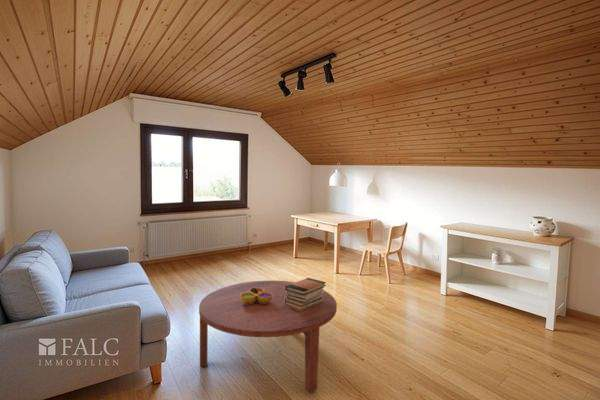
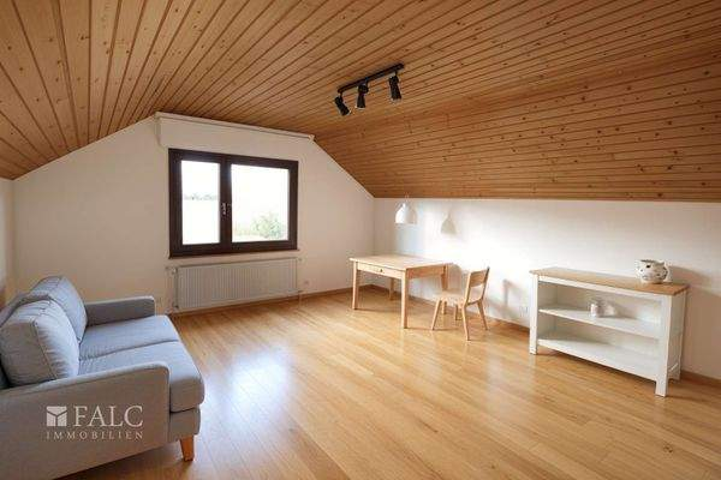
- decorative bowl [240,288,273,304]
- book stack [285,277,327,310]
- coffee table [198,280,338,393]
